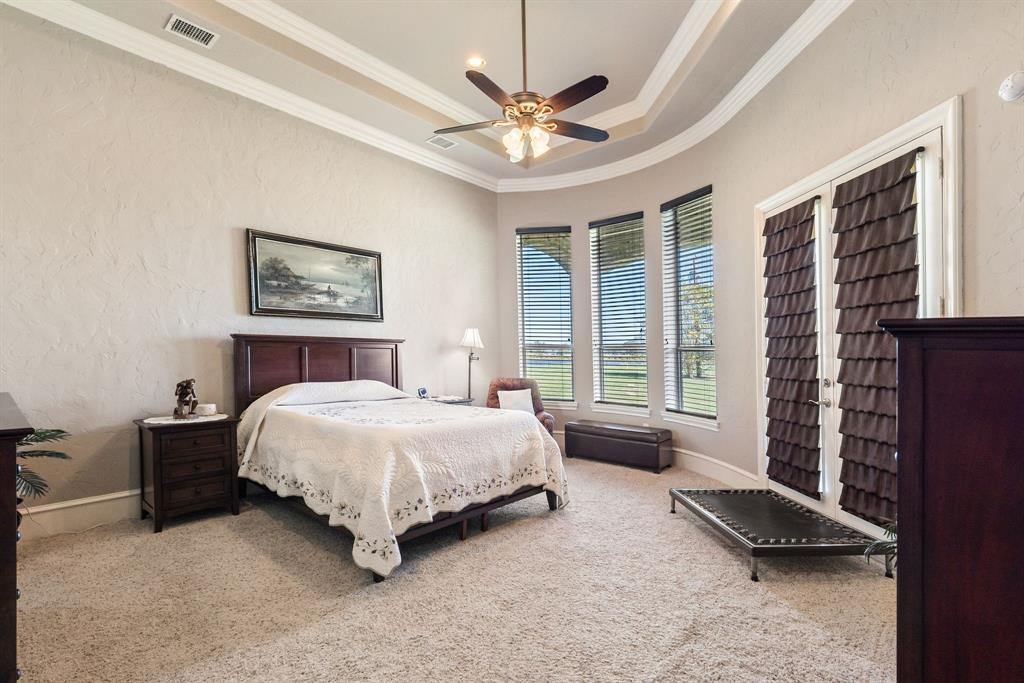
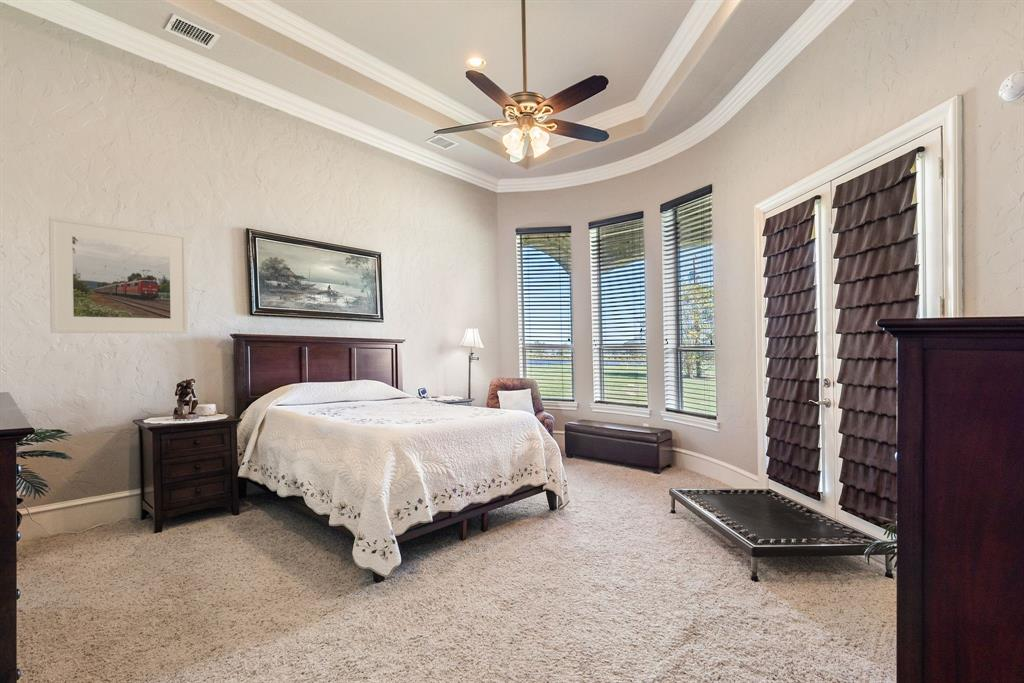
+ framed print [48,215,189,334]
